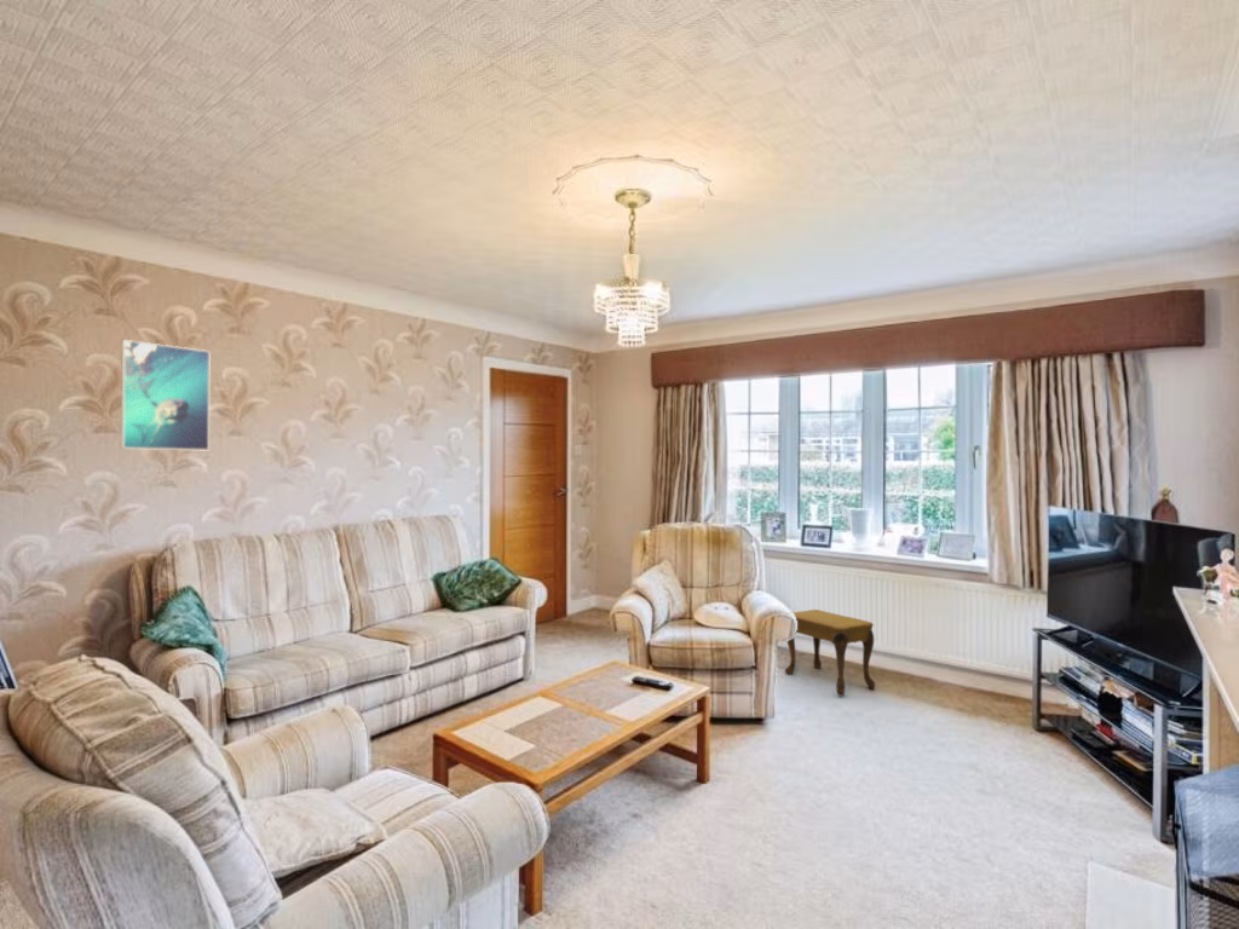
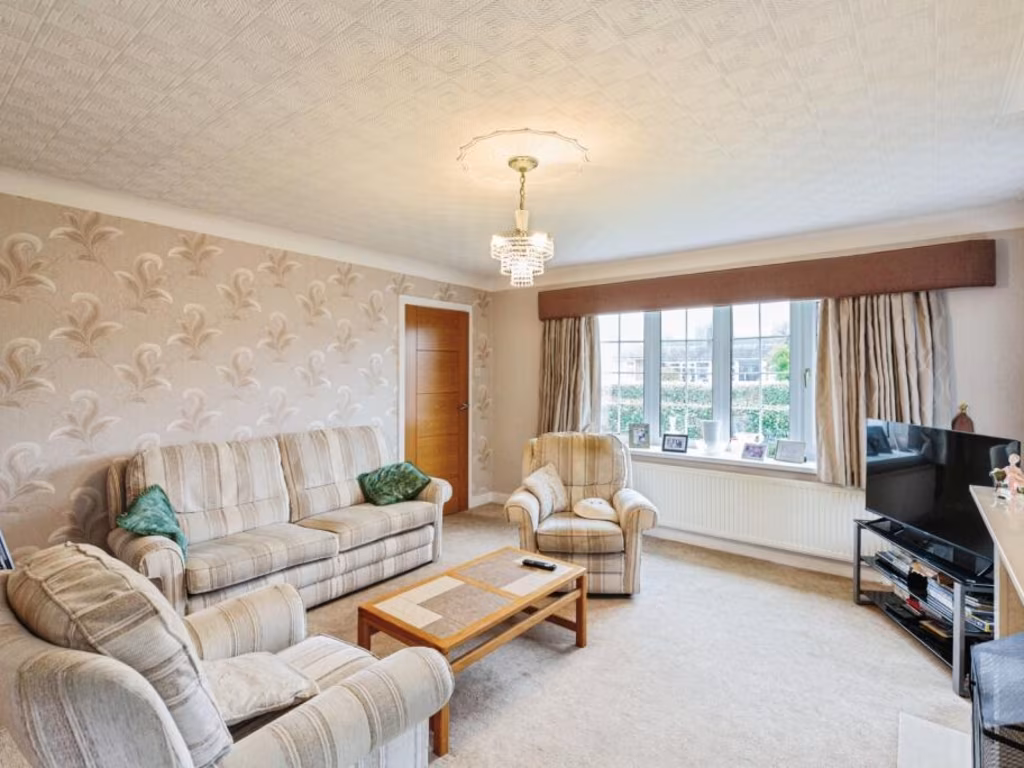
- footstool [784,608,876,697]
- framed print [120,339,212,451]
